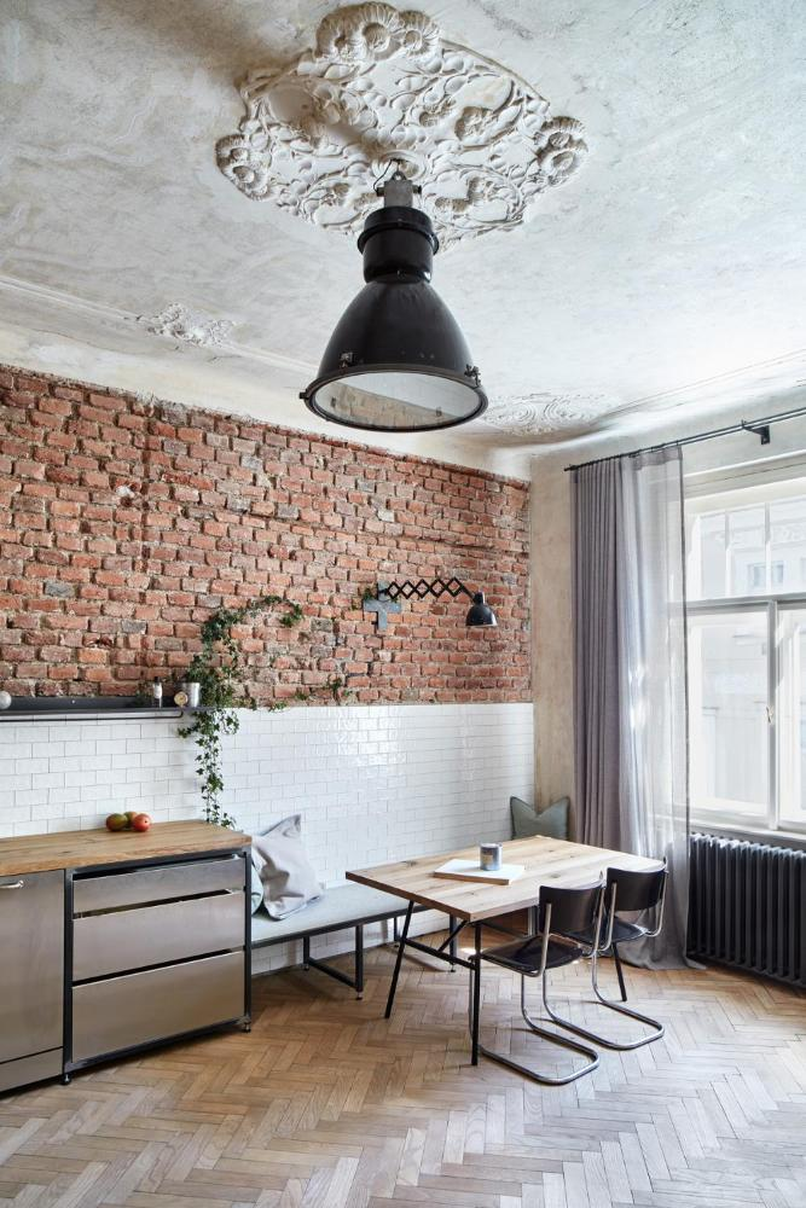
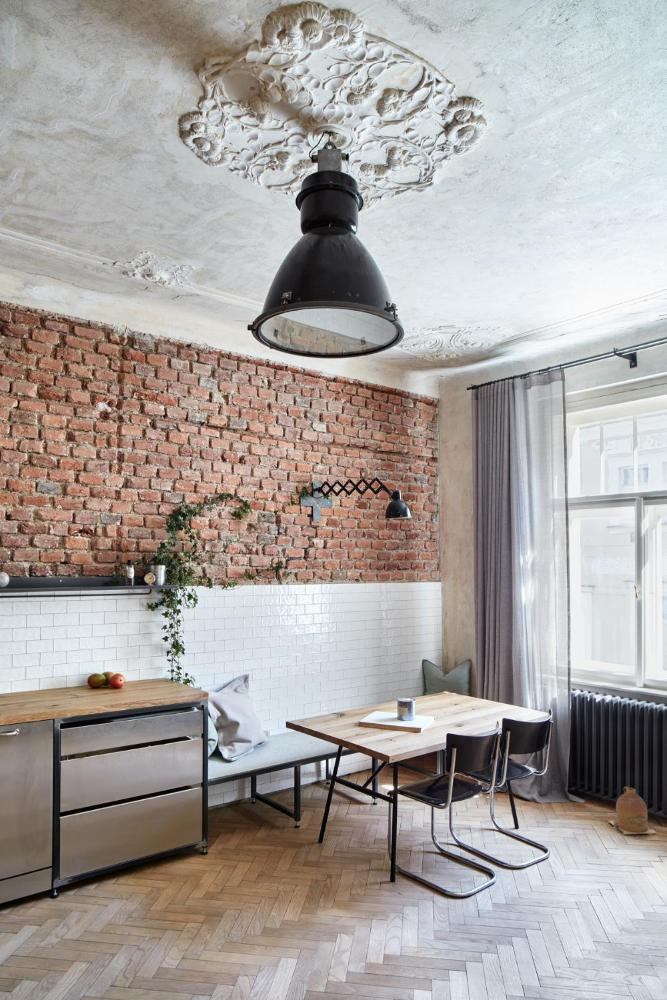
+ ceramic jug [608,785,657,835]
